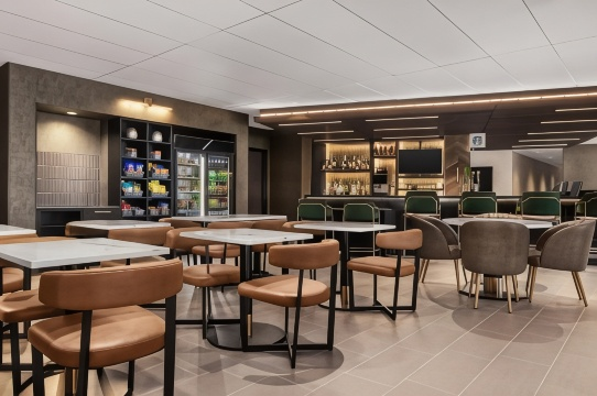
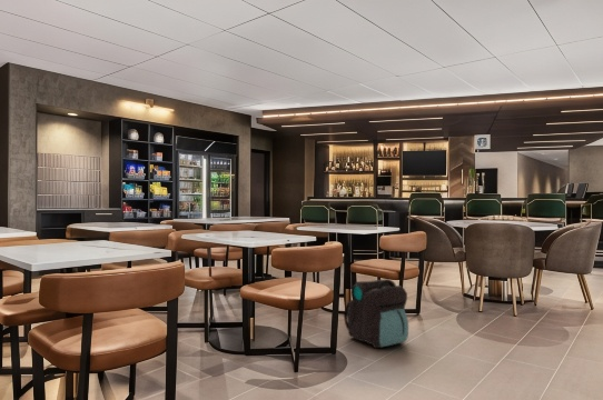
+ backpack [343,278,409,349]
